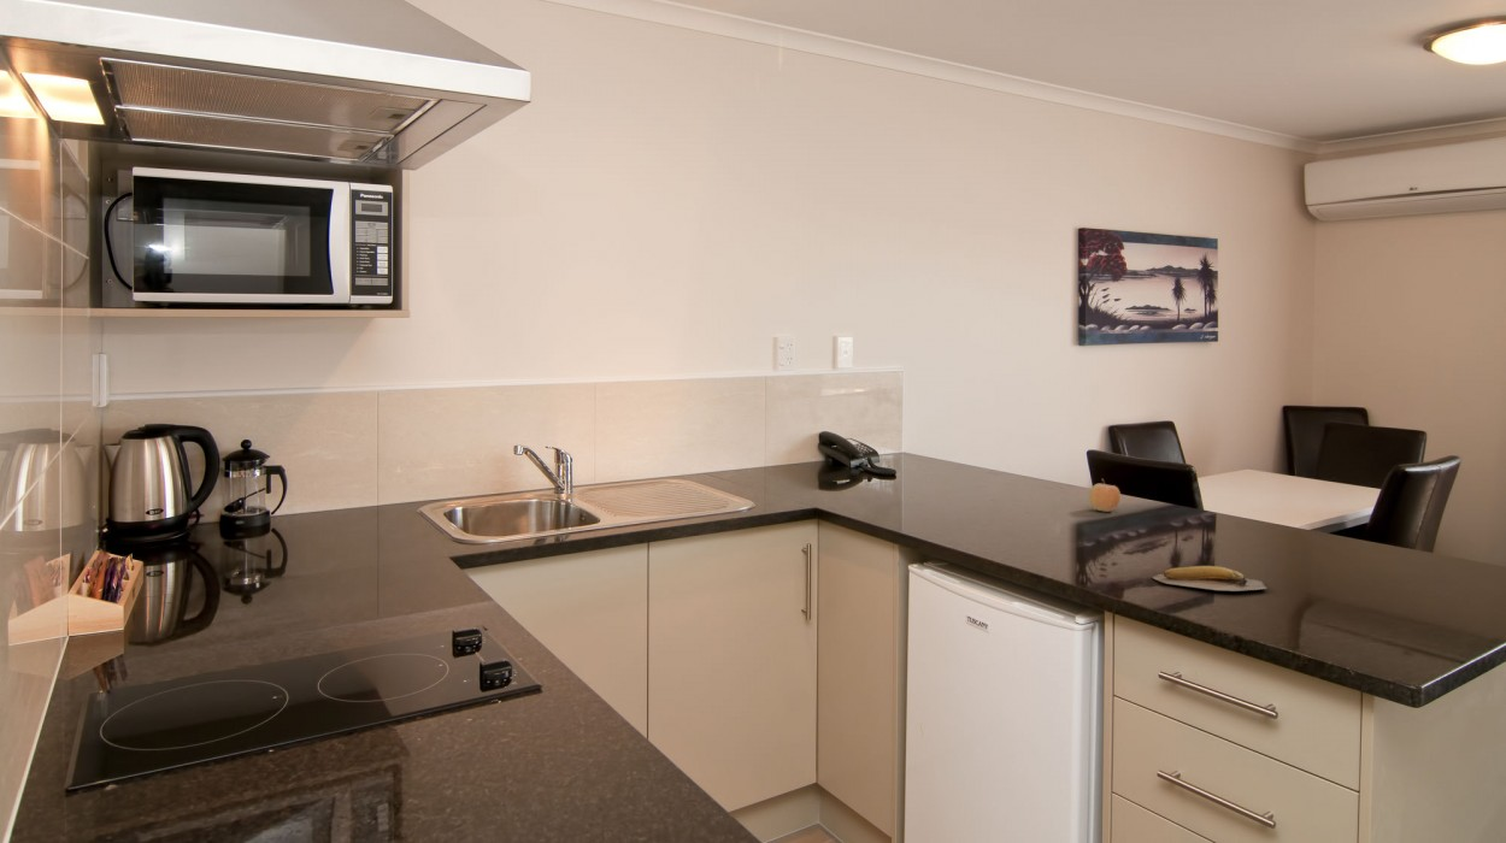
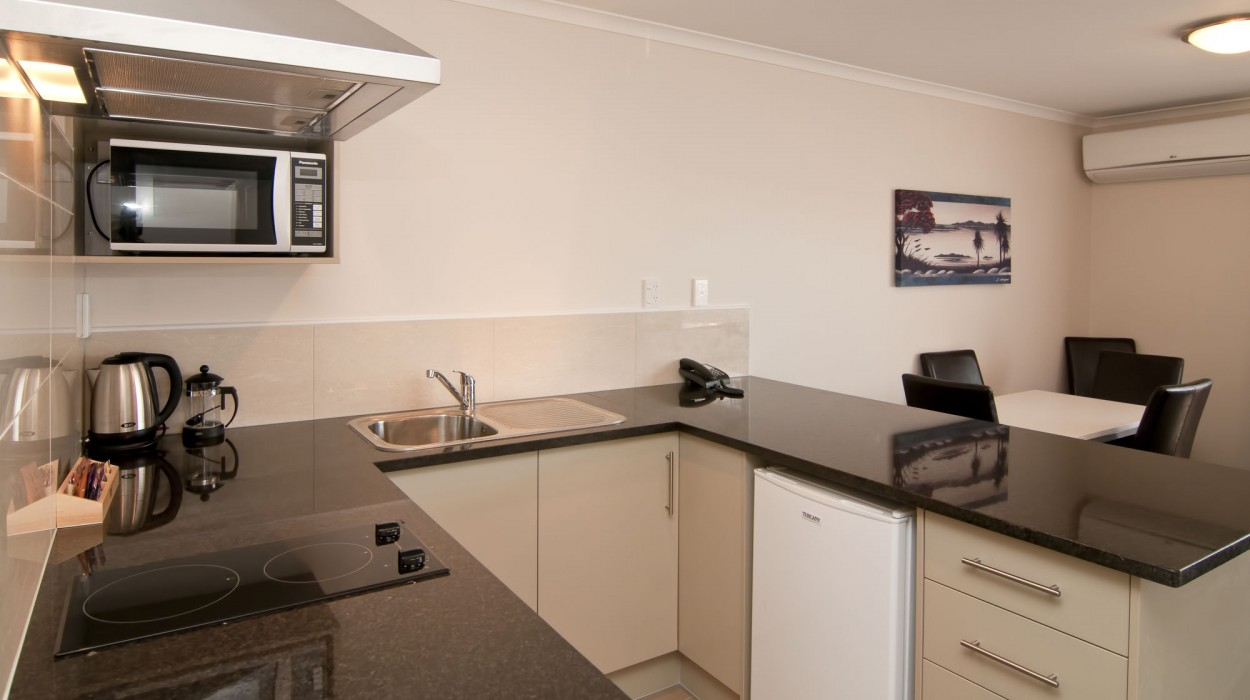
- banana [1152,565,1269,593]
- fruit [1088,478,1122,513]
